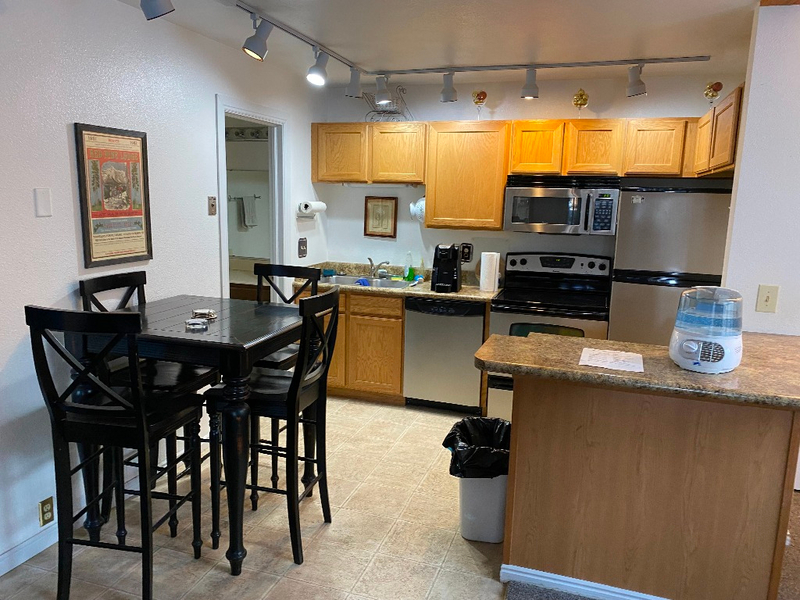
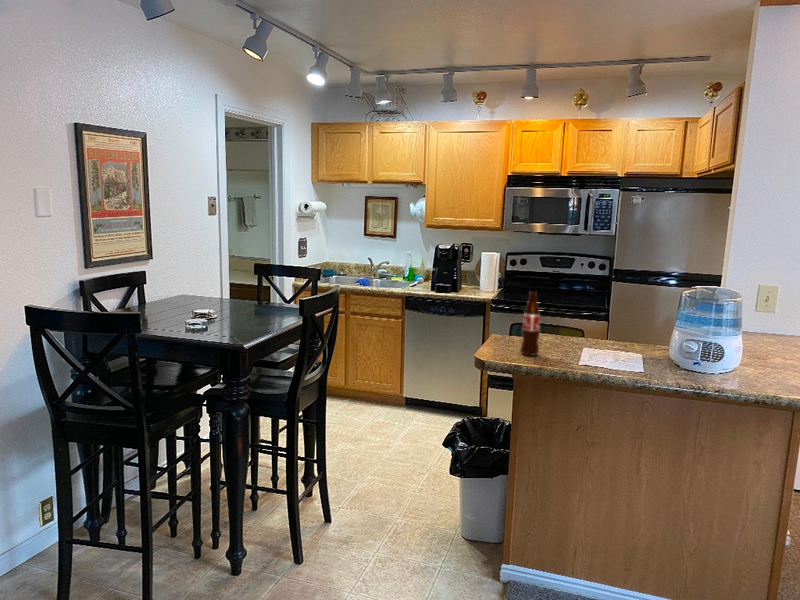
+ bottle [519,290,541,357]
